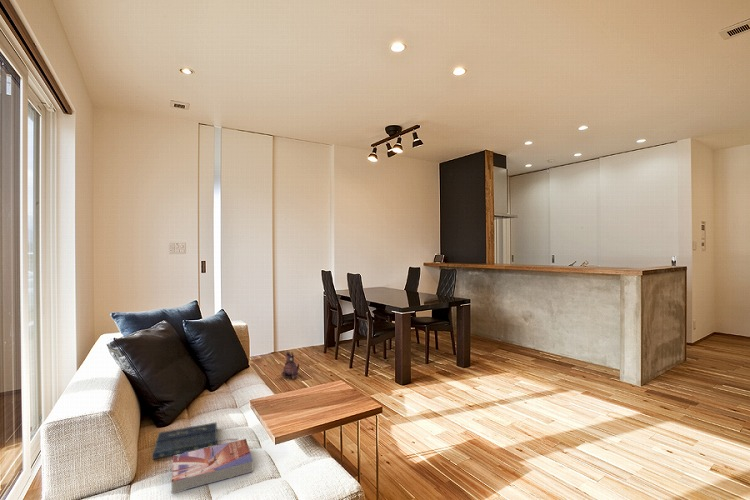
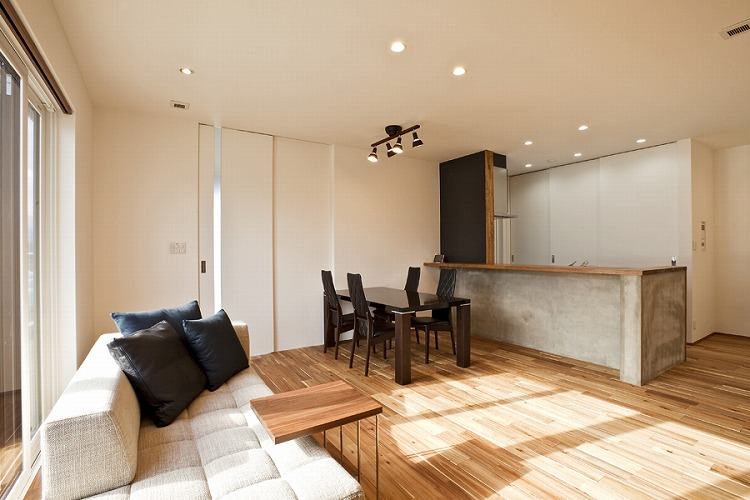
- plush toy [280,351,300,380]
- book [152,421,239,460]
- textbook [170,438,254,495]
